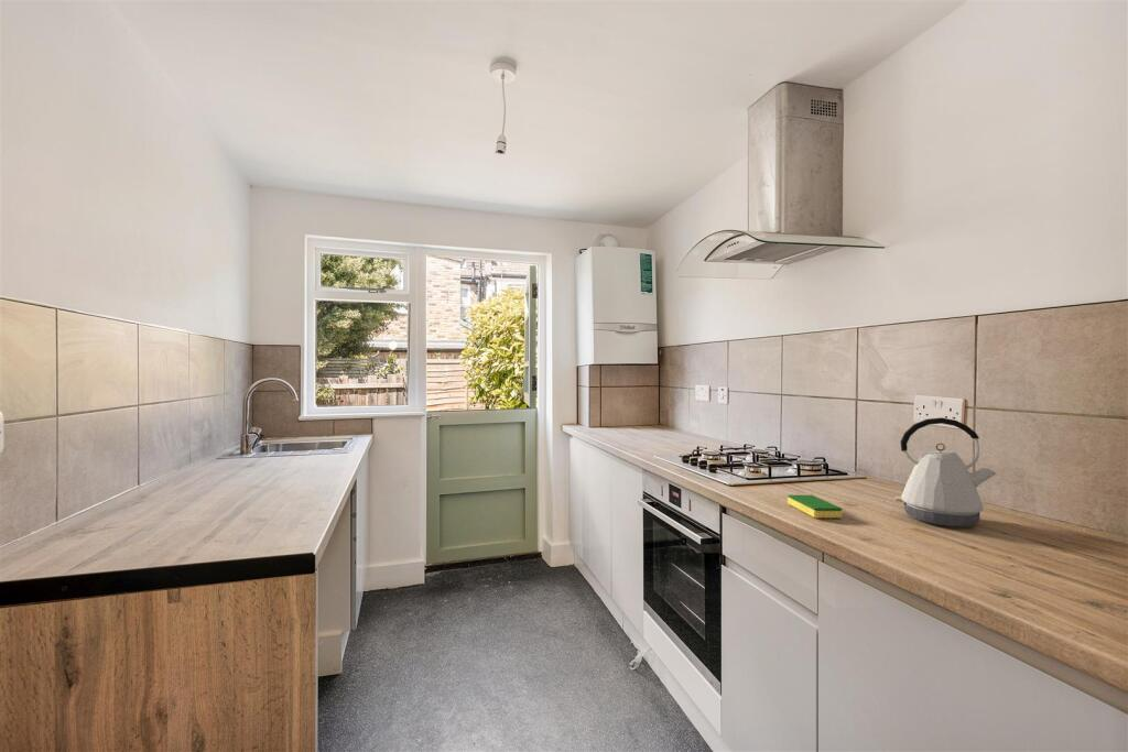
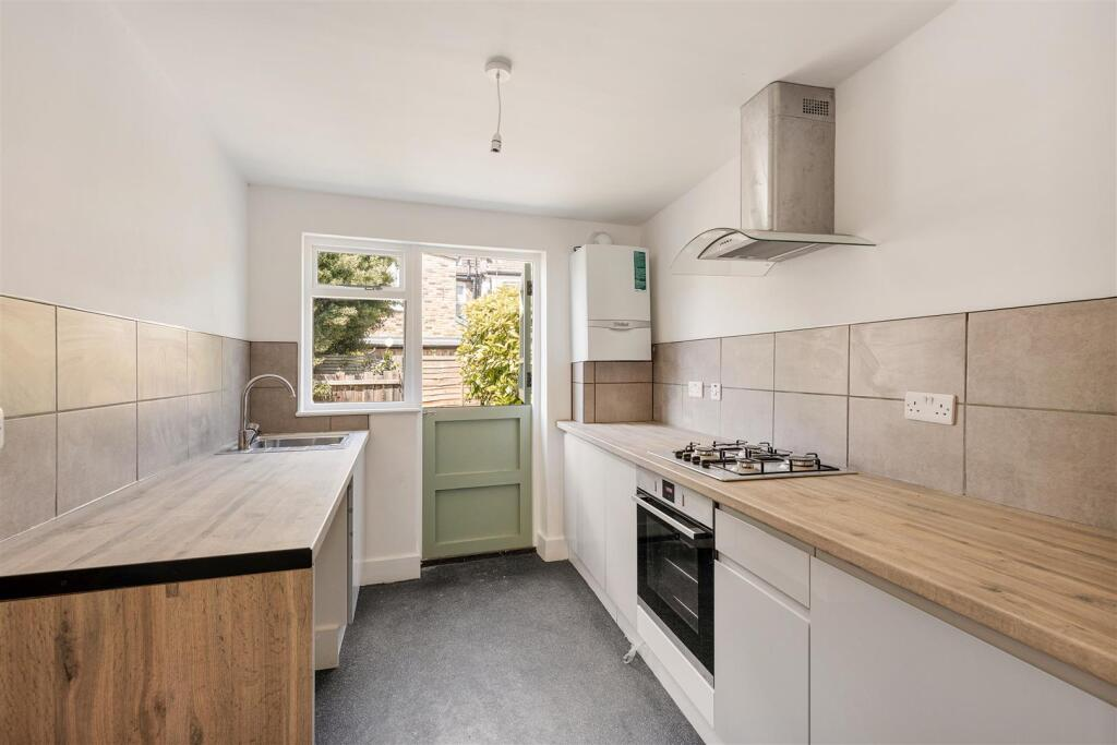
- dish sponge [787,494,843,519]
- kettle [893,416,997,528]
